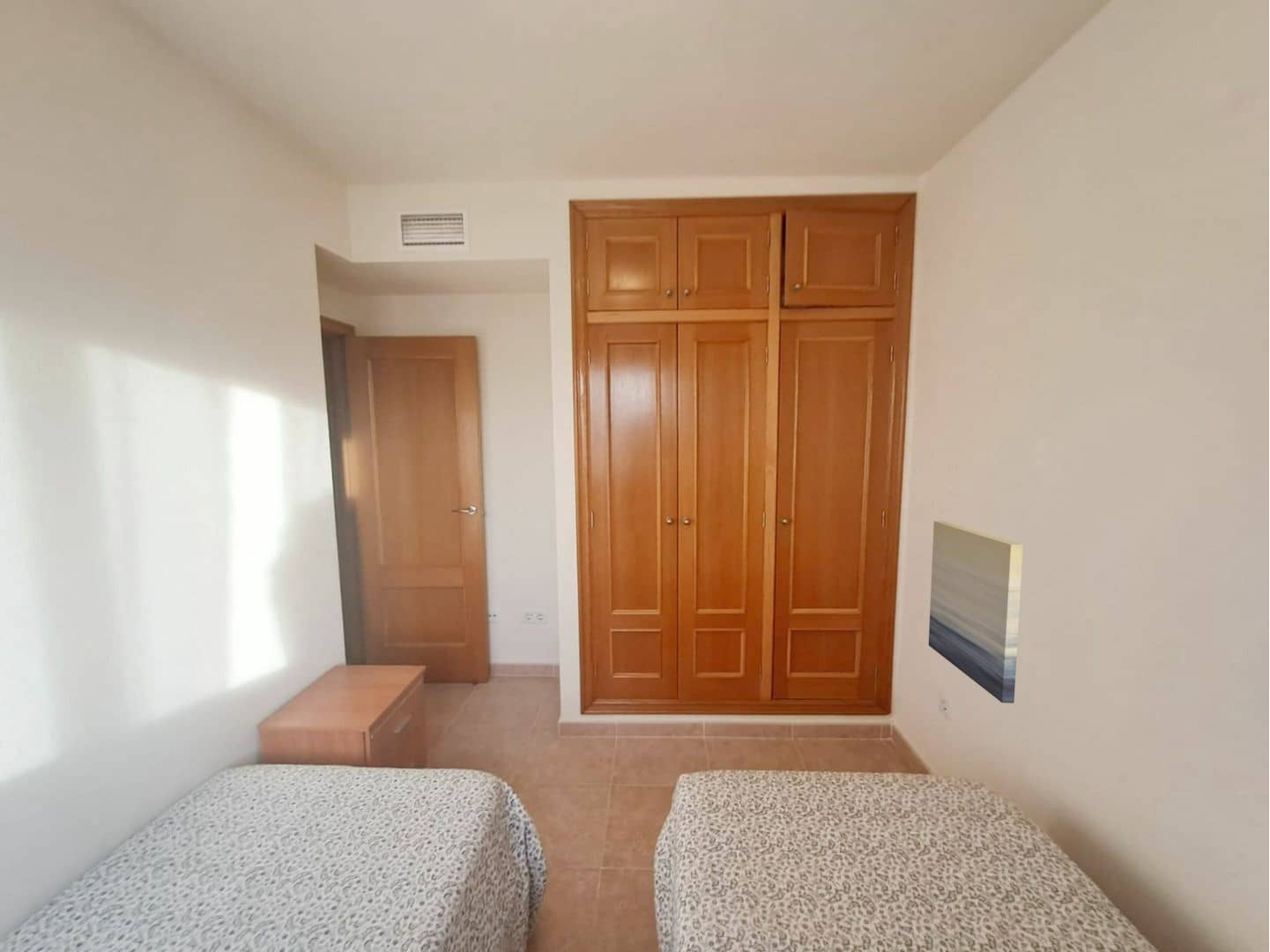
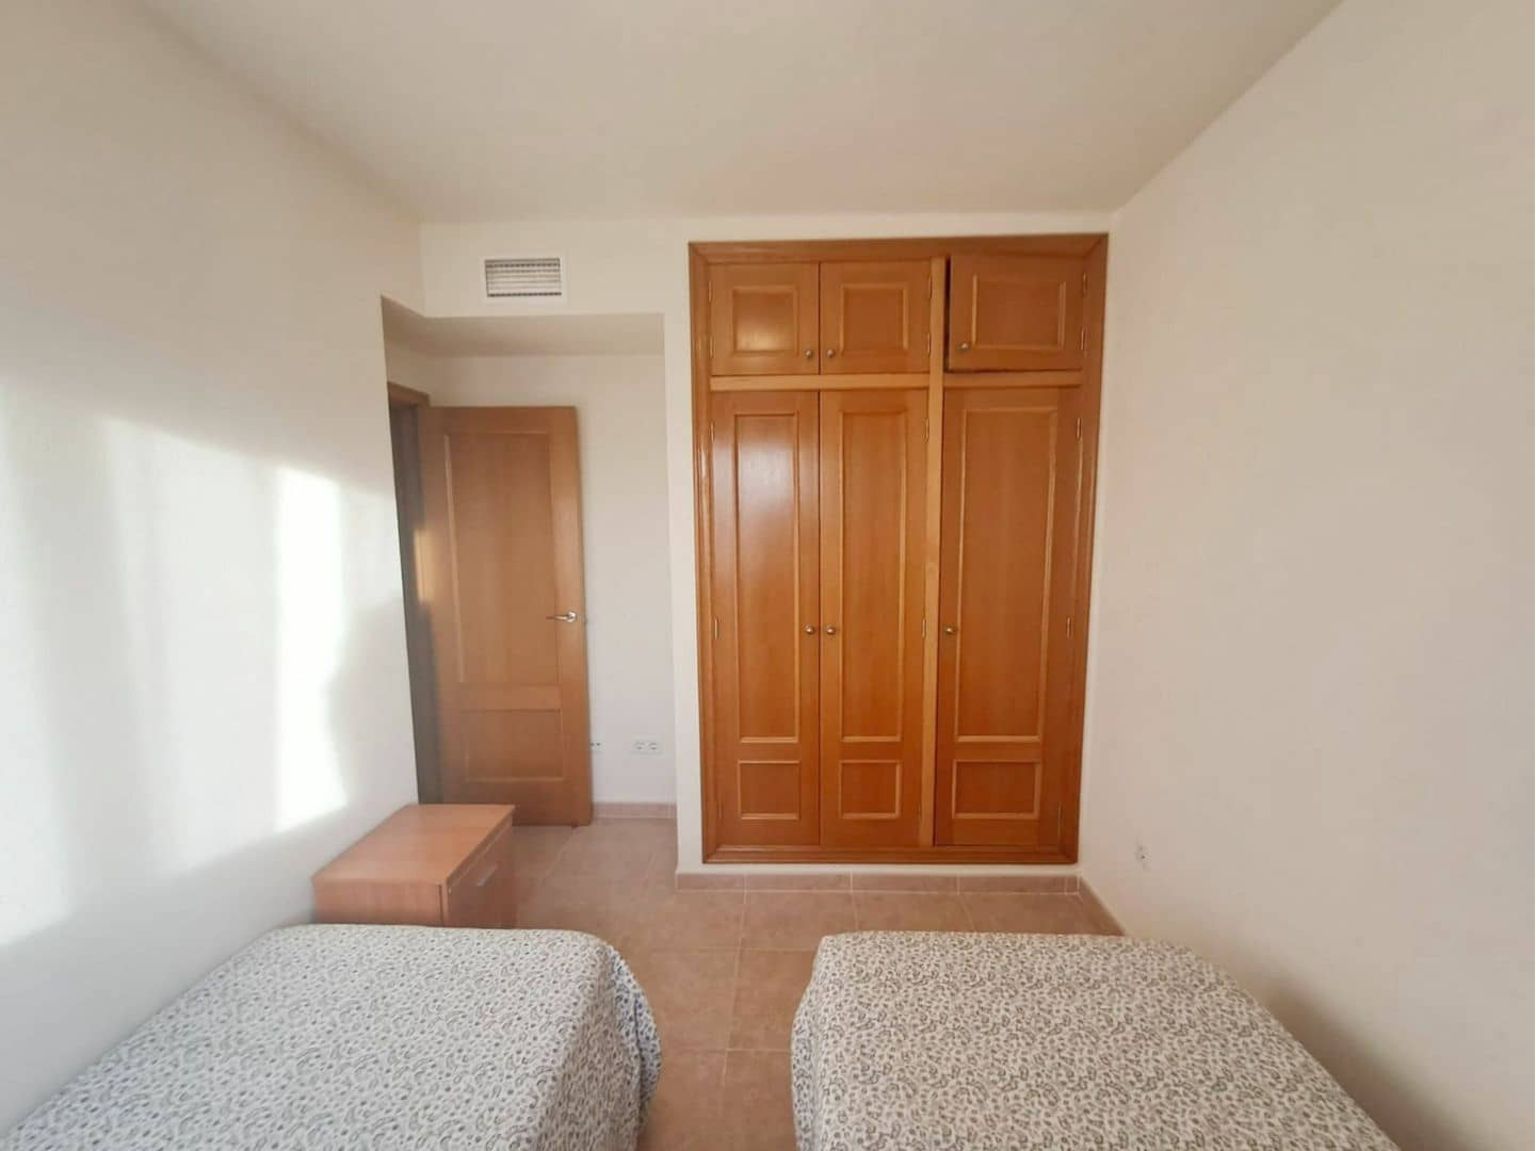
- wall art [928,520,1024,704]
